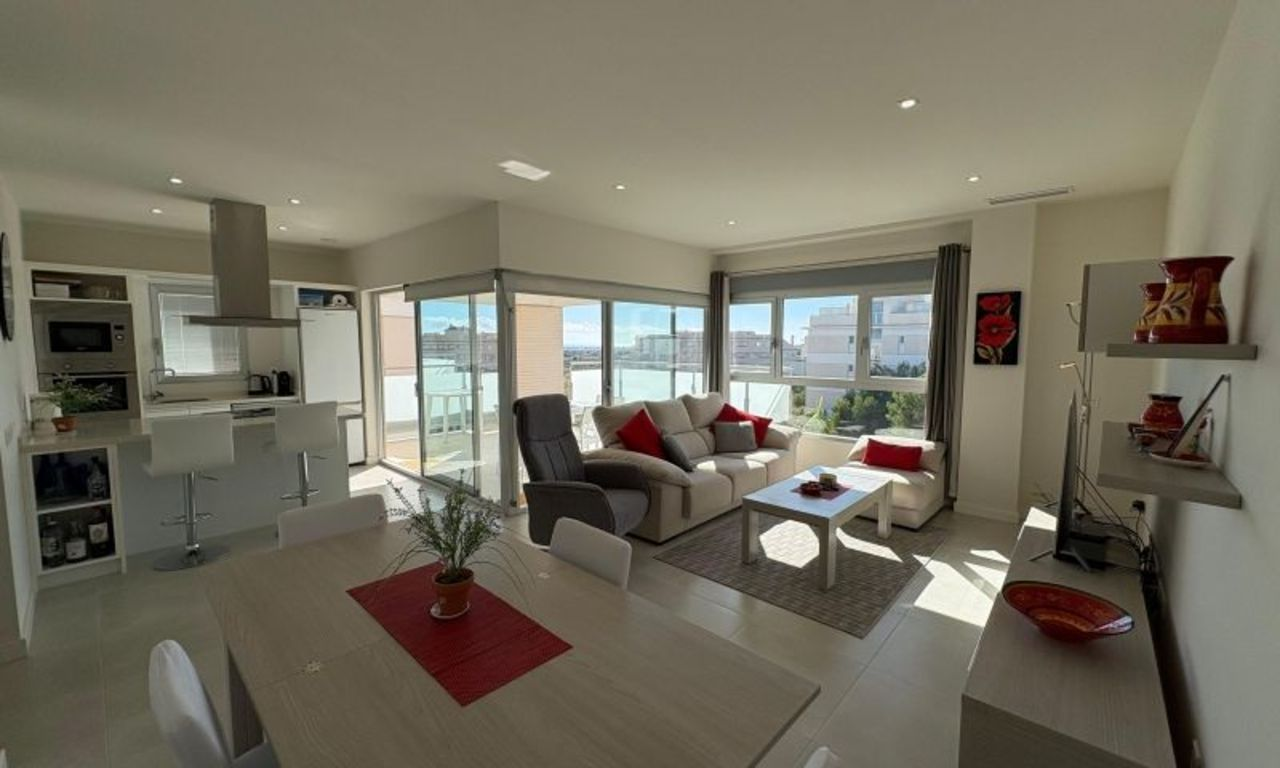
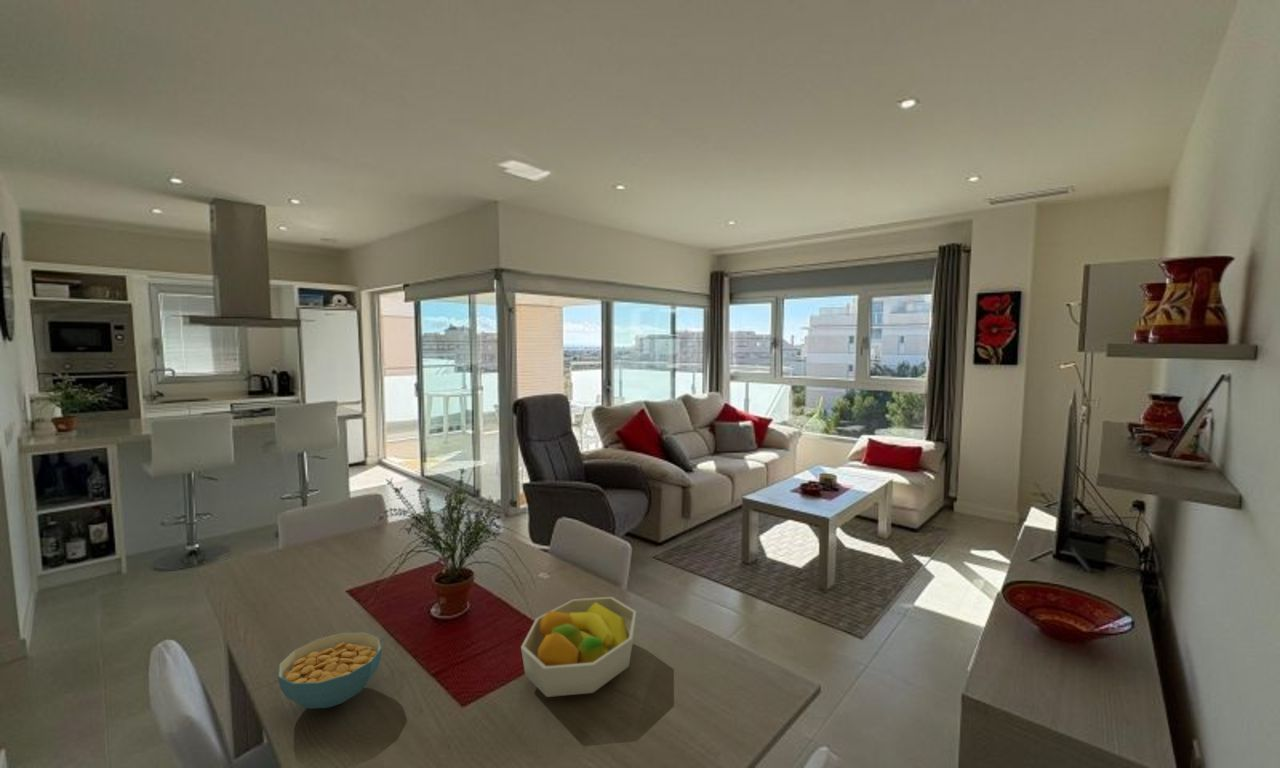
+ cereal bowl [277,631,383,709]
+ fruit bowl [520,596,637,698]
